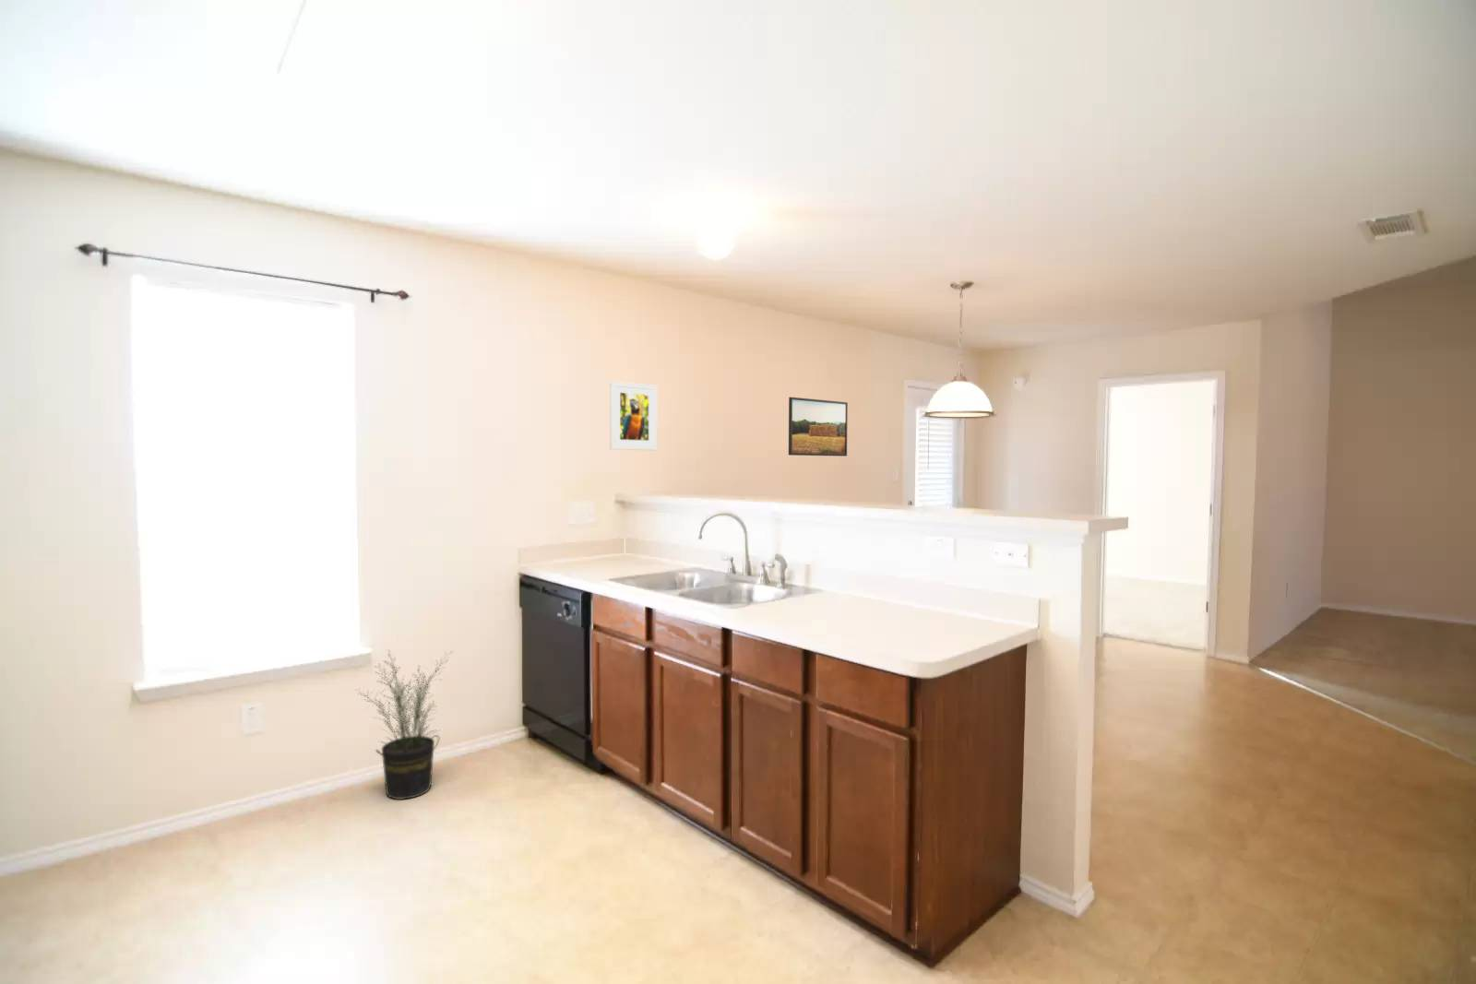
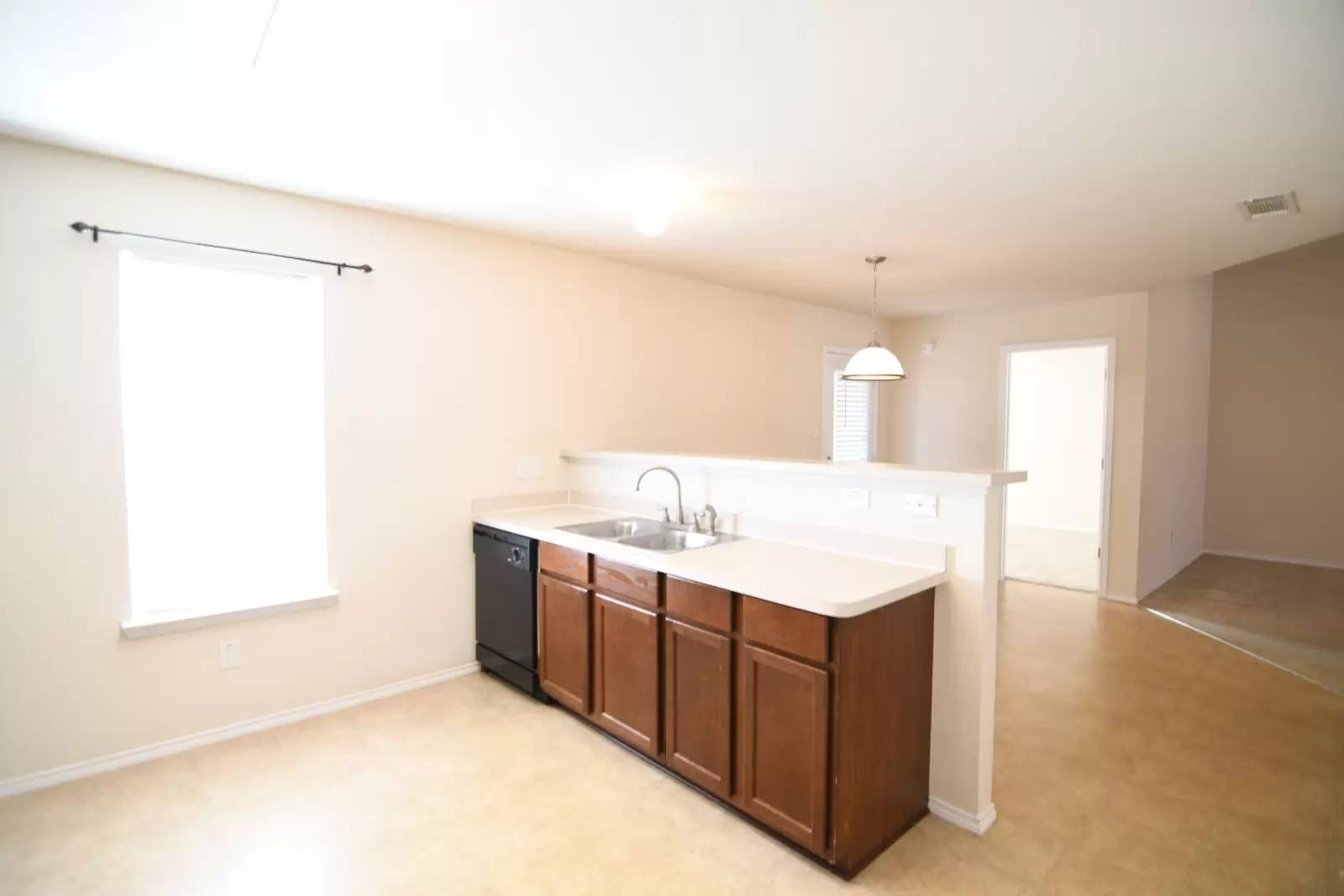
- potted plant [356,648,455,801]
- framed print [608,381,658,451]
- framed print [787,396,849,458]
